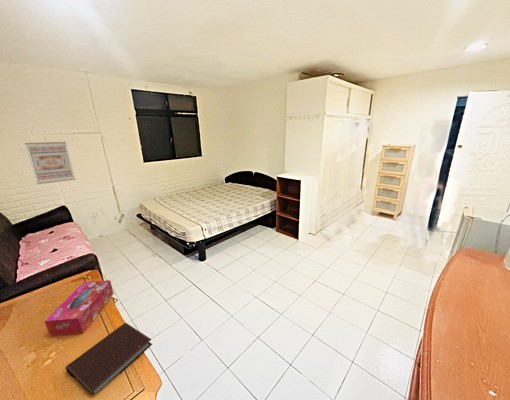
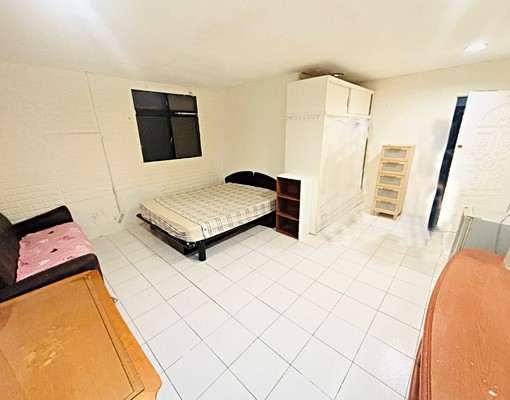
- notebook [64,322,153,394]
- tissue box [44,279,114,338]
- wall art [24,141,76,185]
